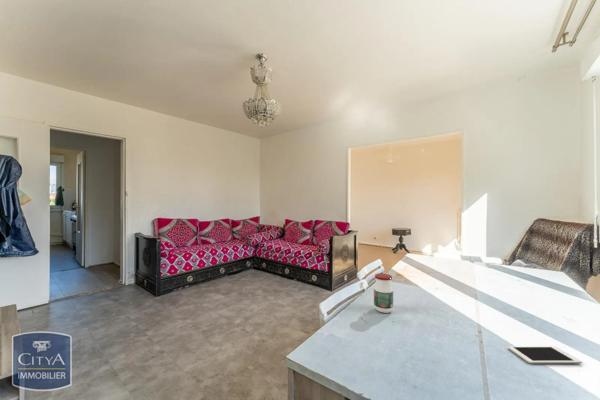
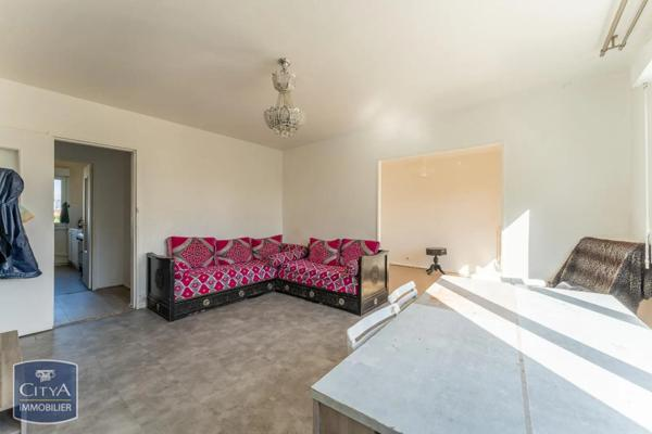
- cell phone [507,346,583,364]
- jar [373,273,394,314]
